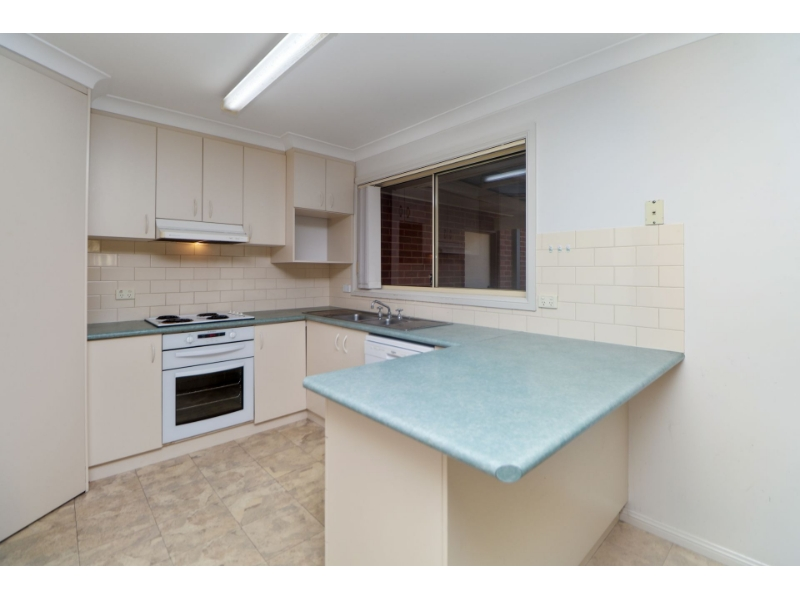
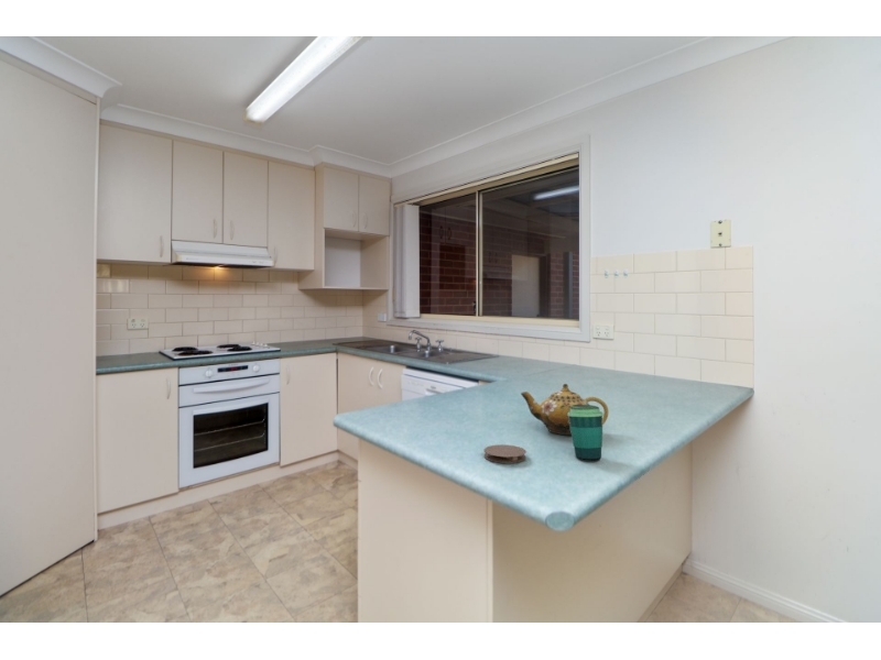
+ teapot [520,383,609,436]
+ coaster [483,443,527,464]
+ cup [568,404,603,462]
